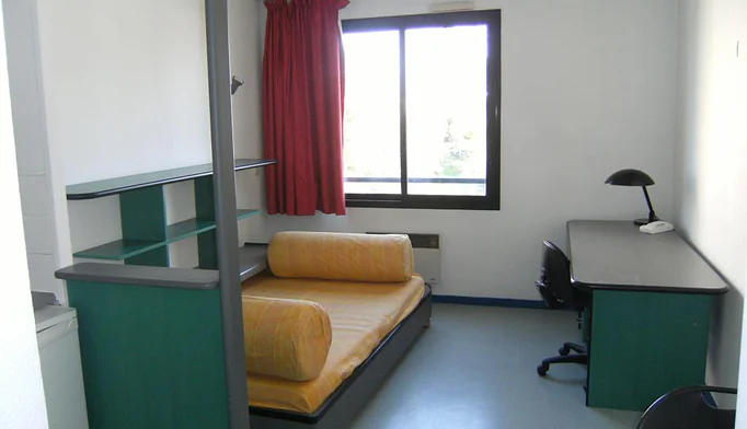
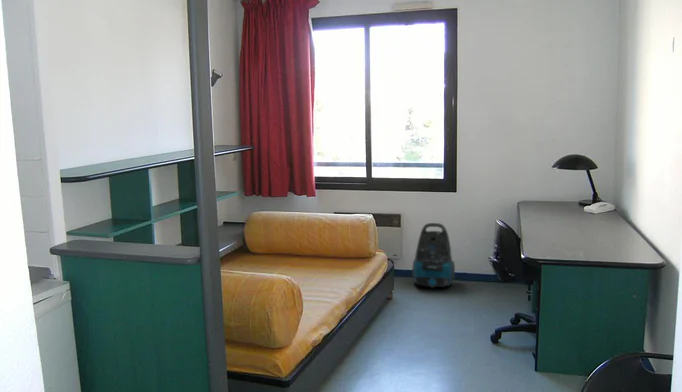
+ vacuum cleaner [411,222,456,289]
